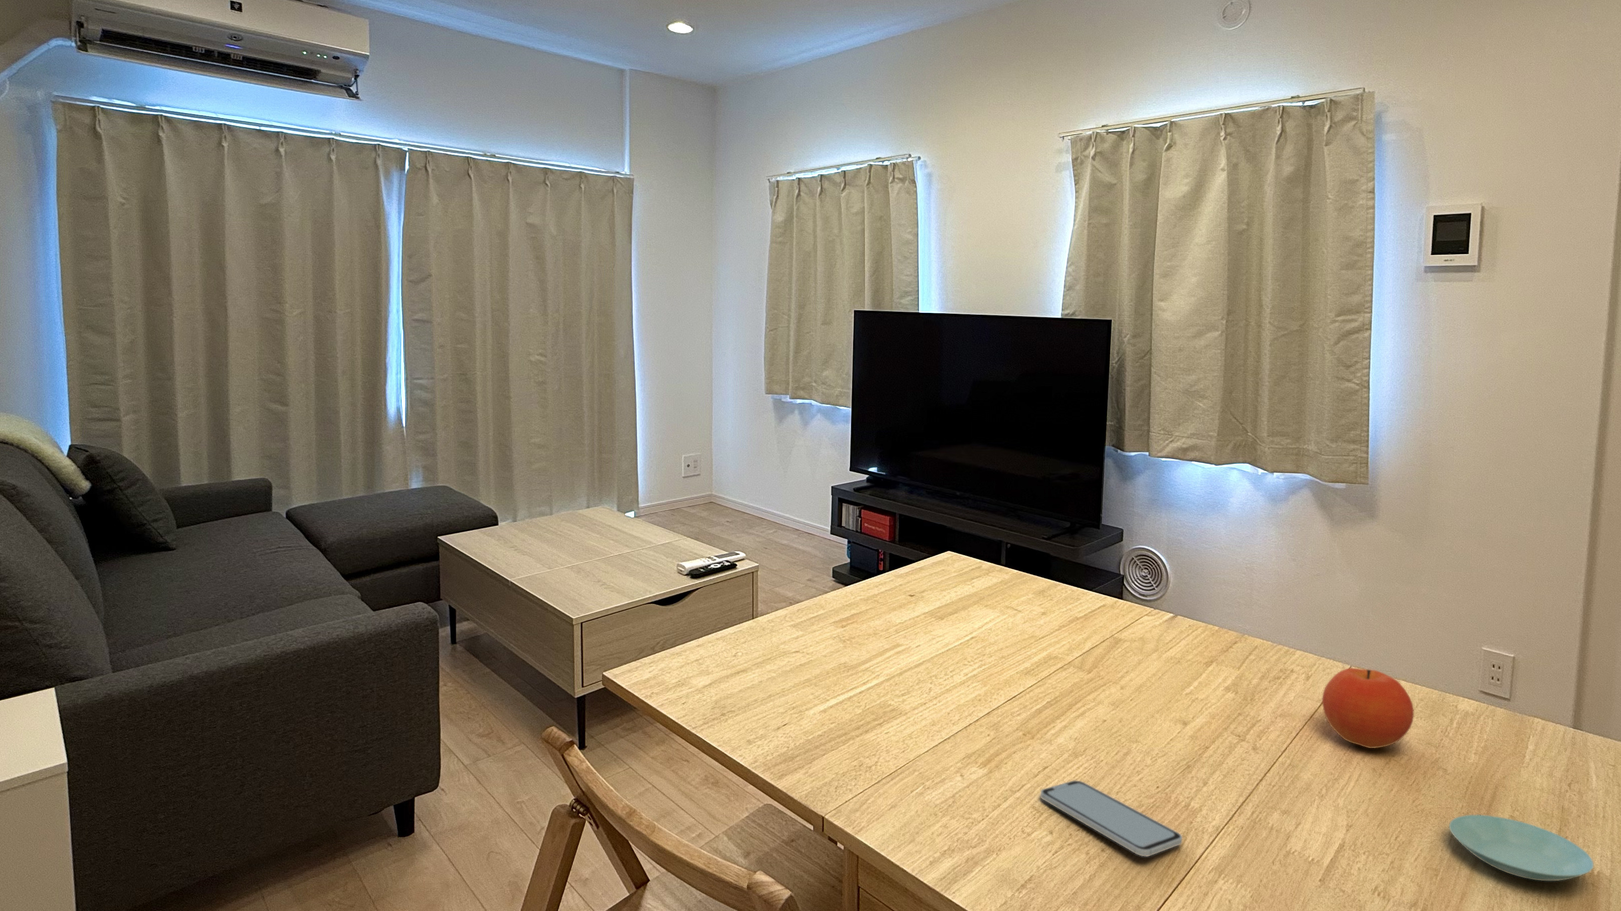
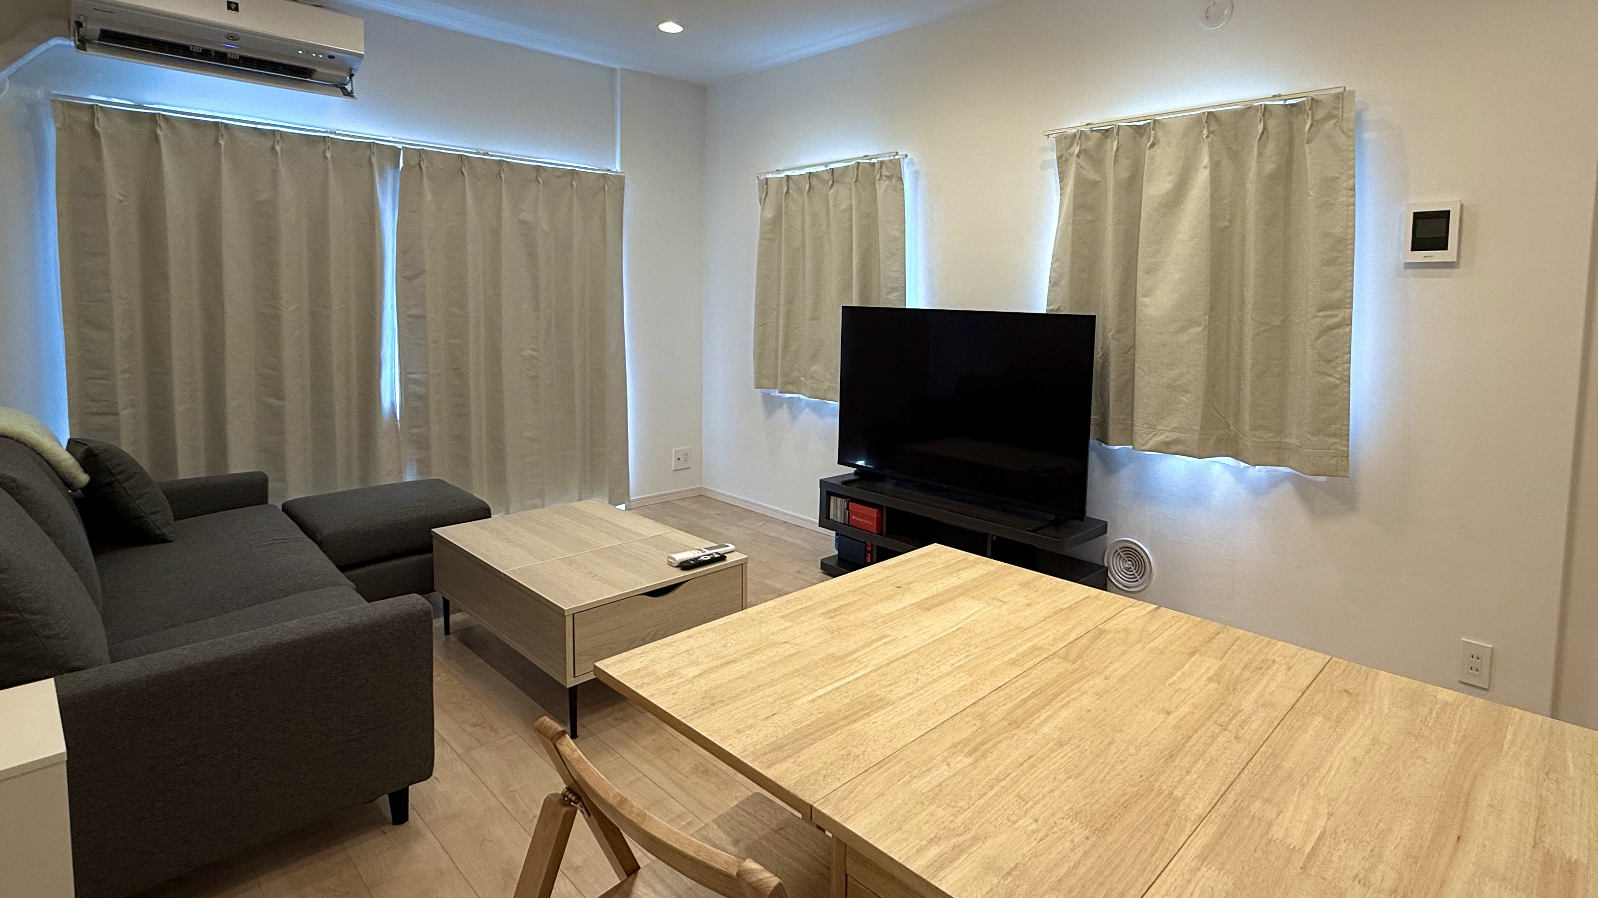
- smartphone [1040,780,1182,856]
- saucer [1448,814,1594,881]
- fruit [1322,667,1414,749]
